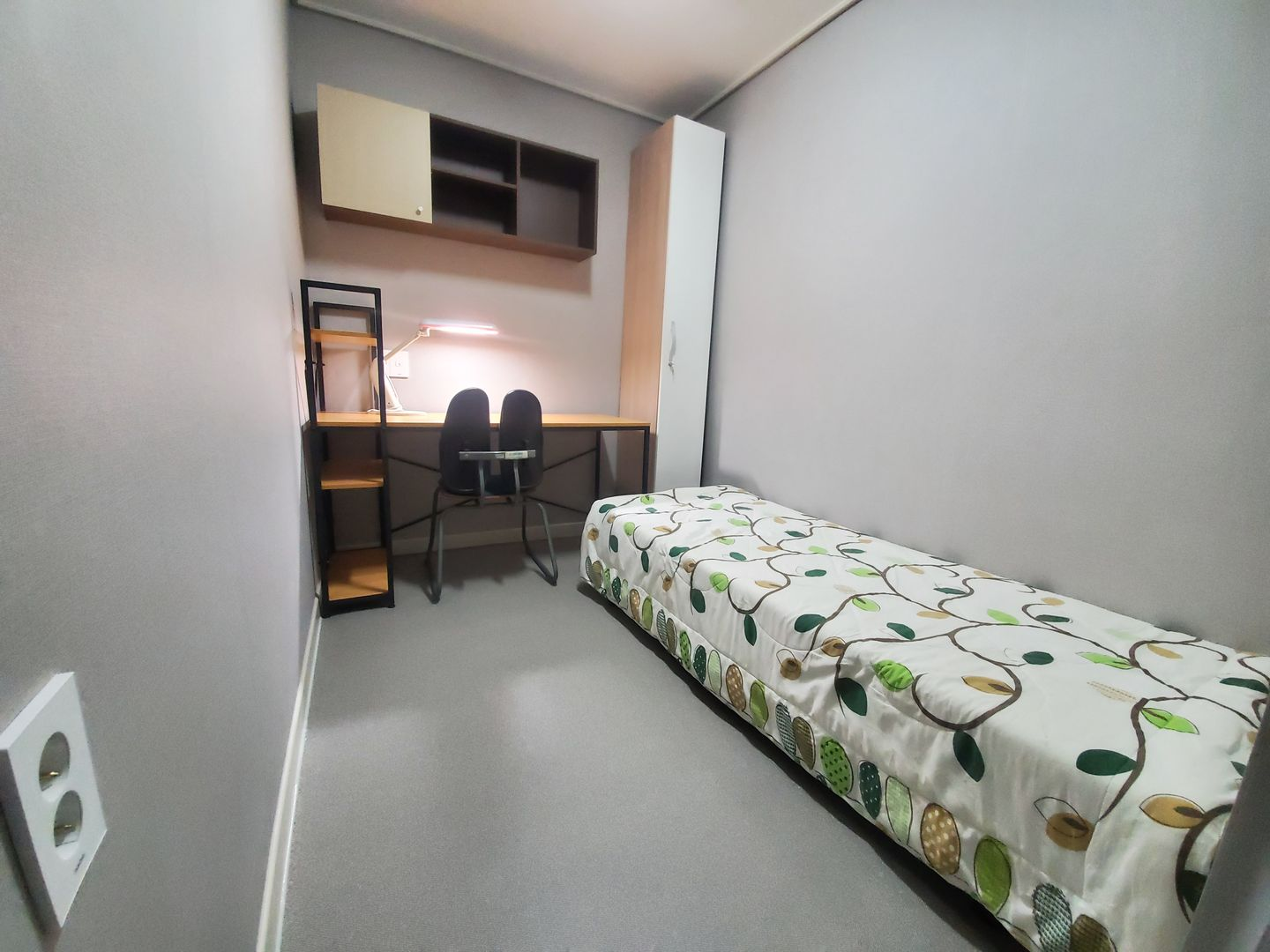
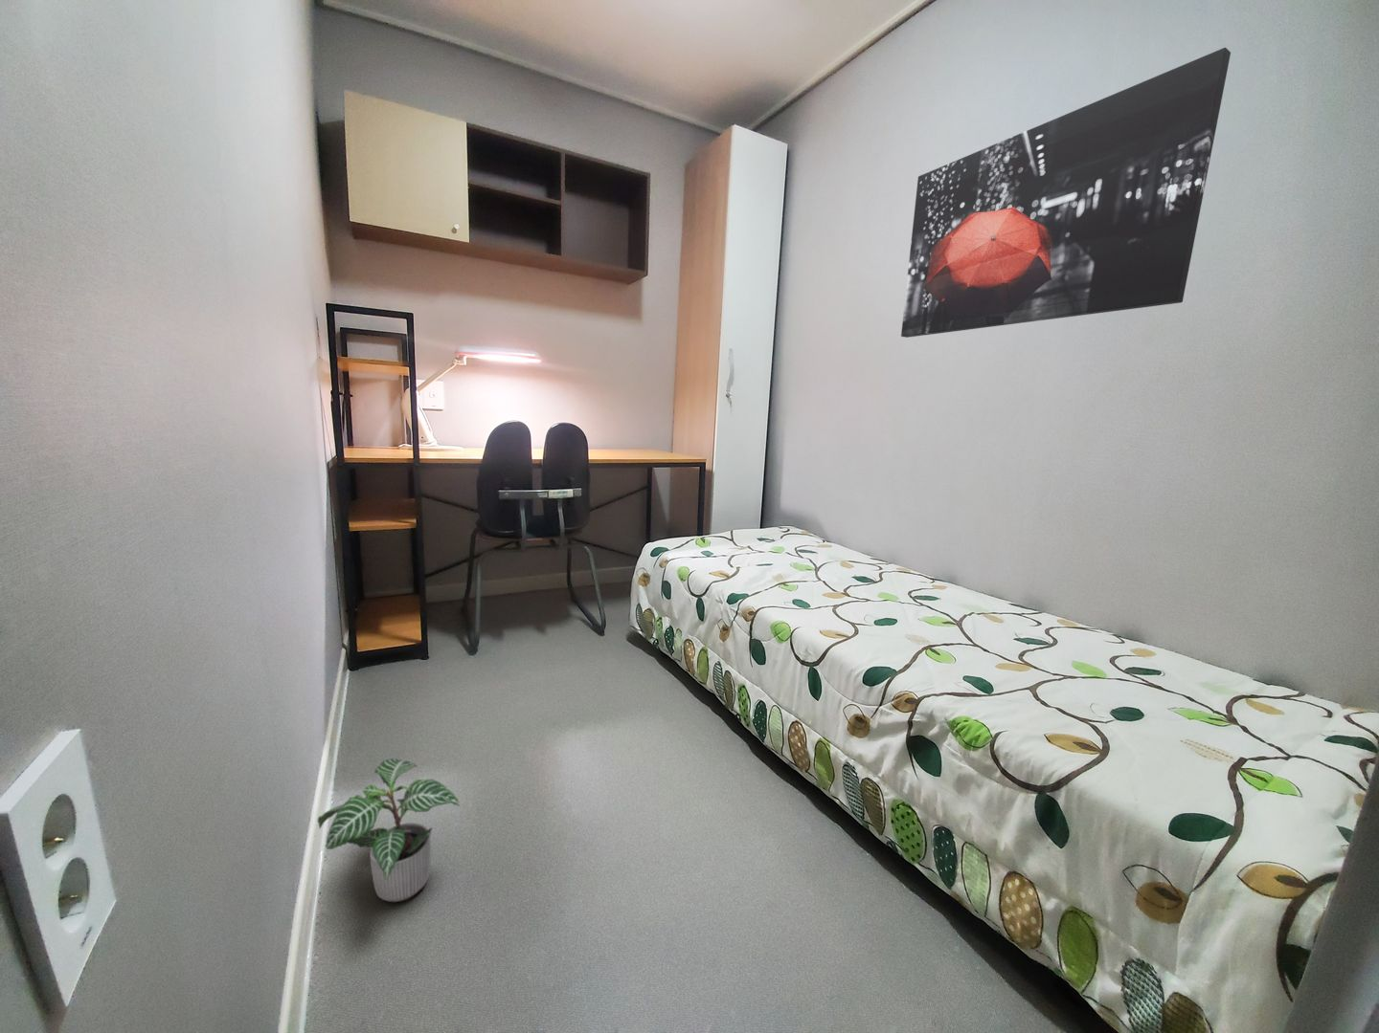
+ potted plant [317,757,460,903]
+ wall art [900,47,1231,339]
